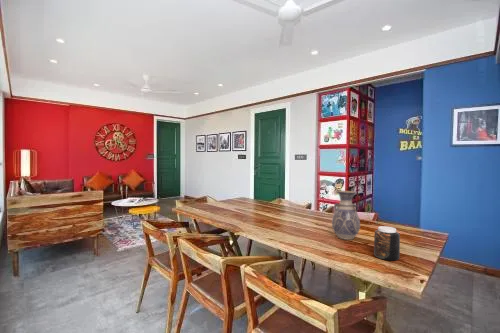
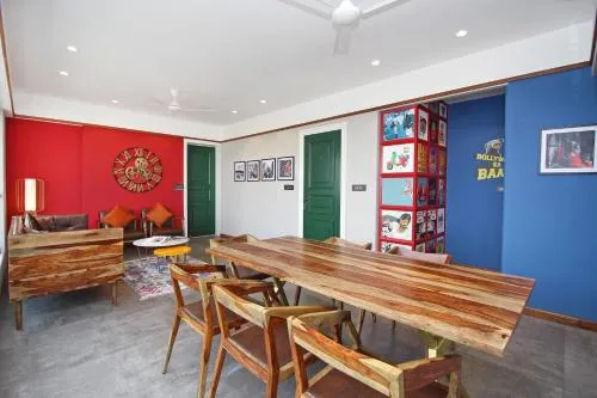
- vase [331,190,361,241]
- jar [373,225,401,261]
